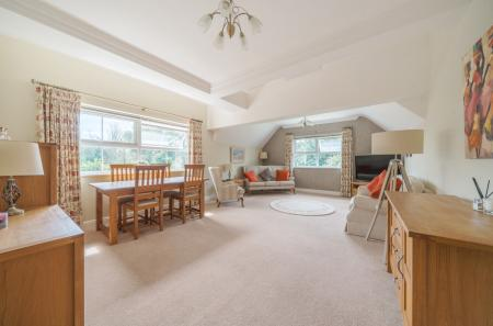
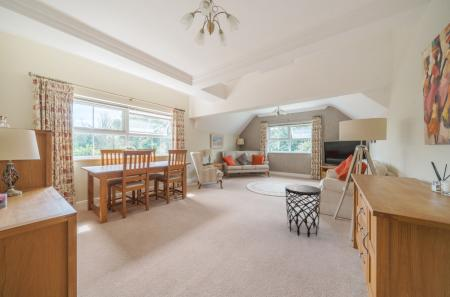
+ side table [284,183,322,239]
